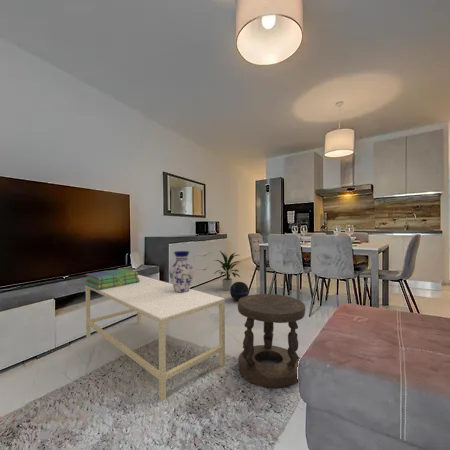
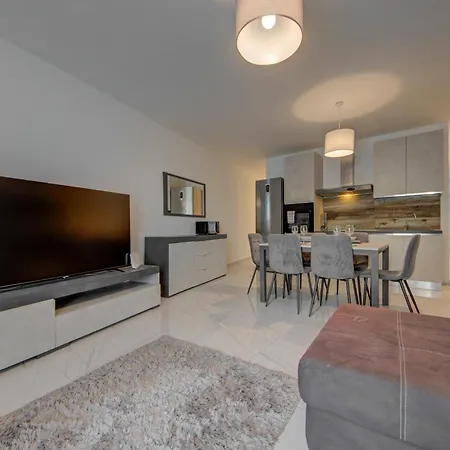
- vase [168,250,195,293]
- indoor plant [214,250,241,291]
- stack of books [84,268,140,290]
- stool [237,293,306,389]
- coffee table [85,274,226,402]
- ball [229,281,250,302]
